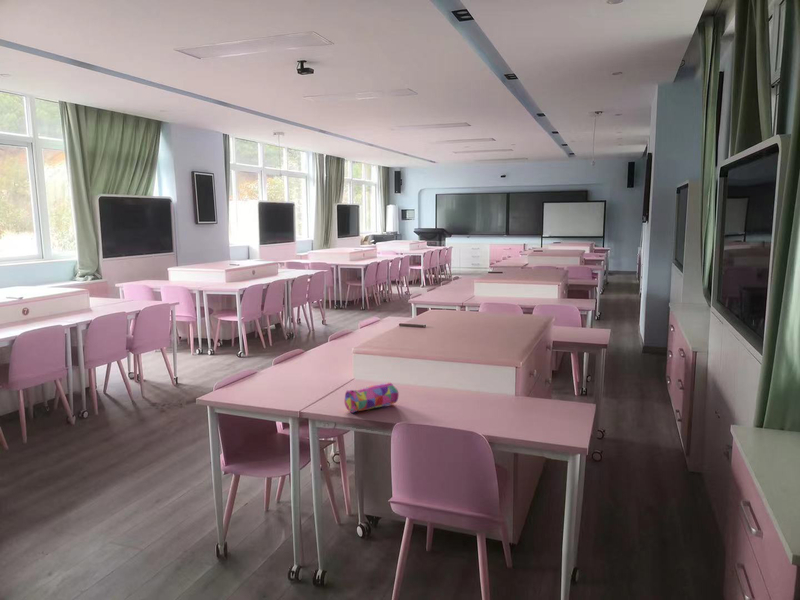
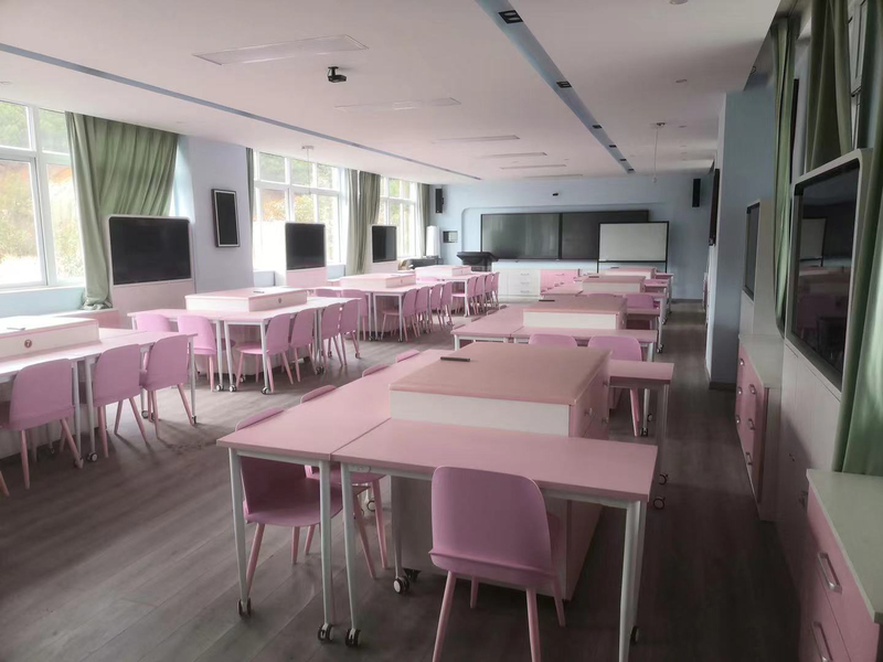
- pencil case [344,381,400,414]
